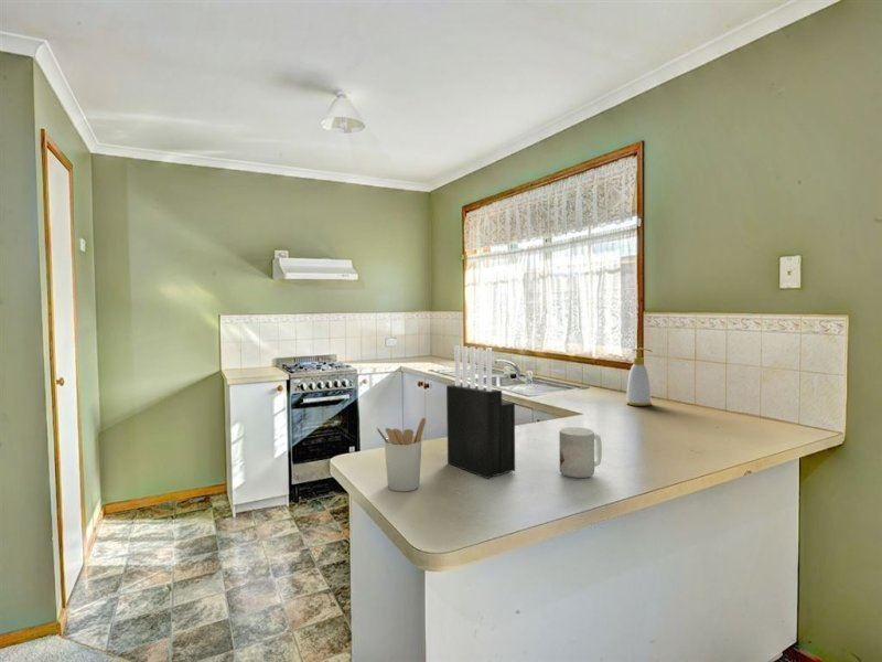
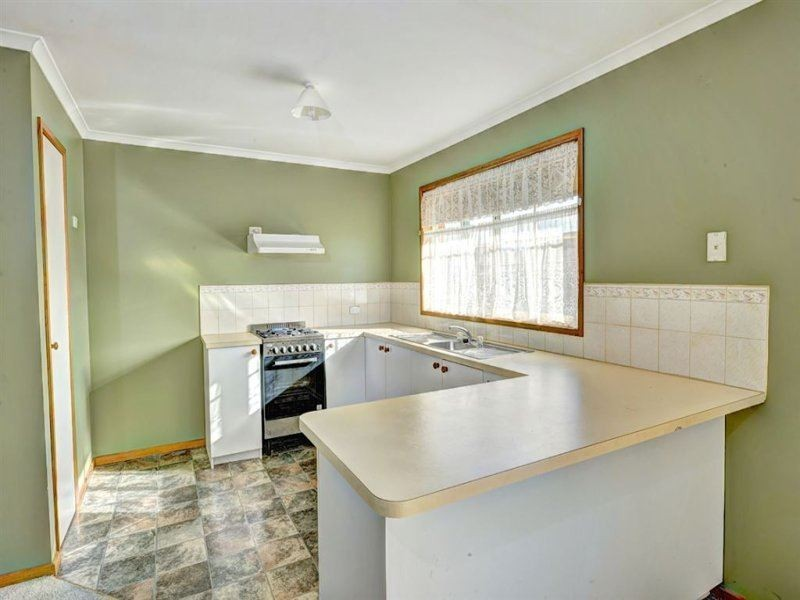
- mug [558,426,603,479]
- knife block [445,344,516,480]
- utensil holder [376,417,427,492]
- soap bottle [625,348,653,407]
